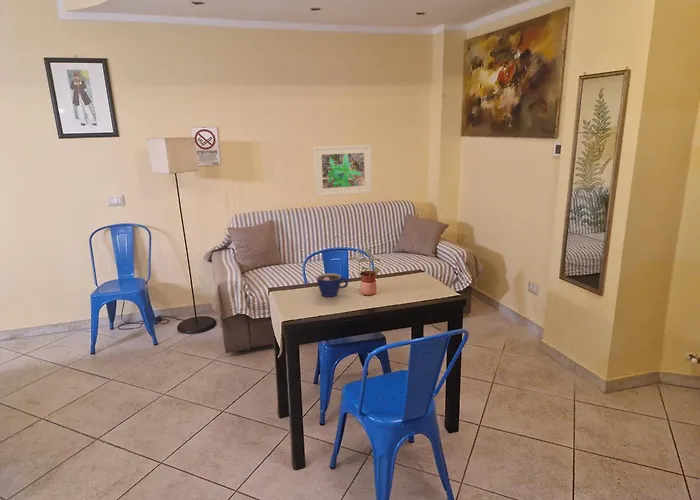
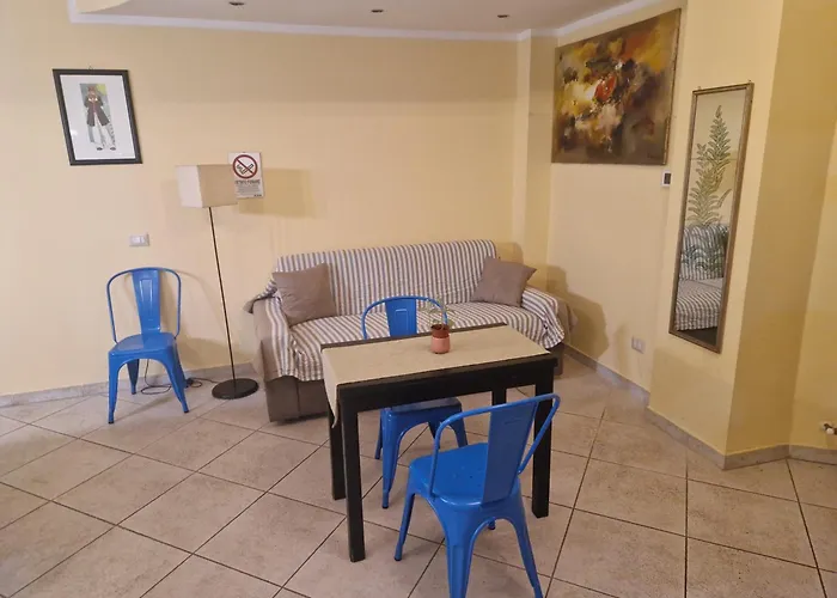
- cup [316,272,349,298]
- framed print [312,144,373,198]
